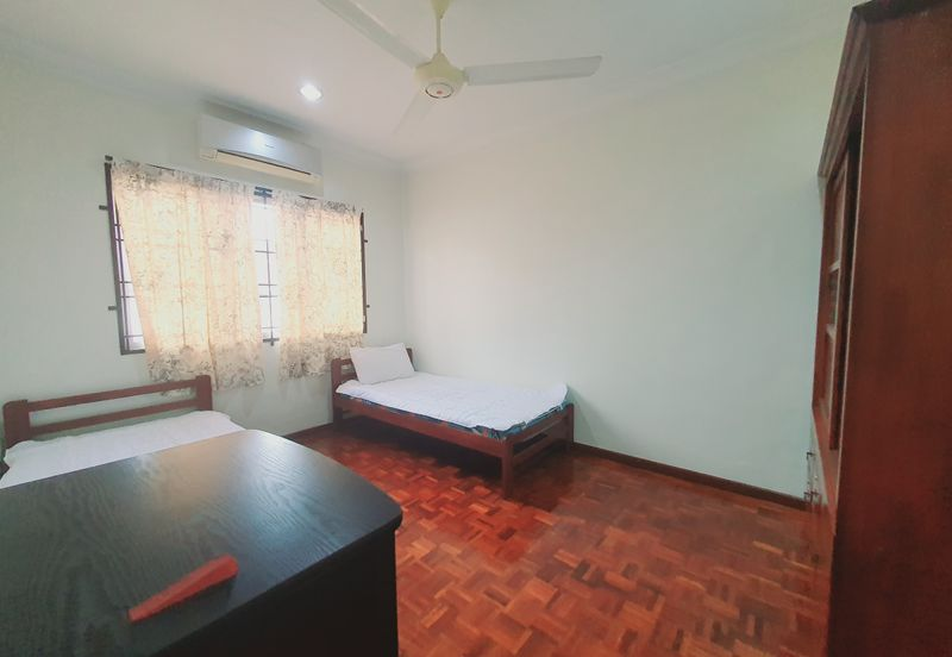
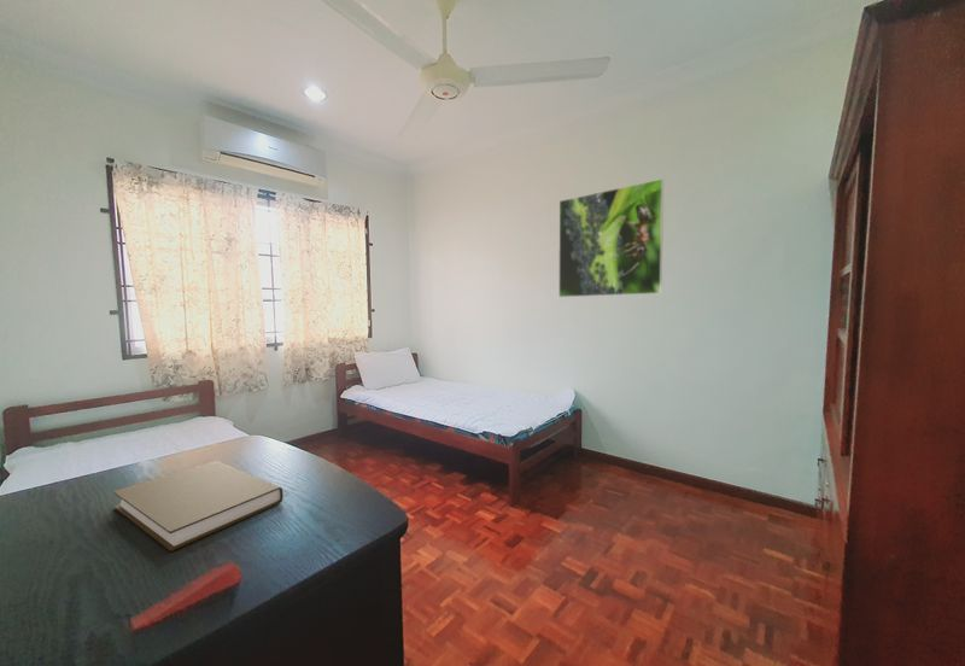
+ book [112,460,285,553]
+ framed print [557,177,665,298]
